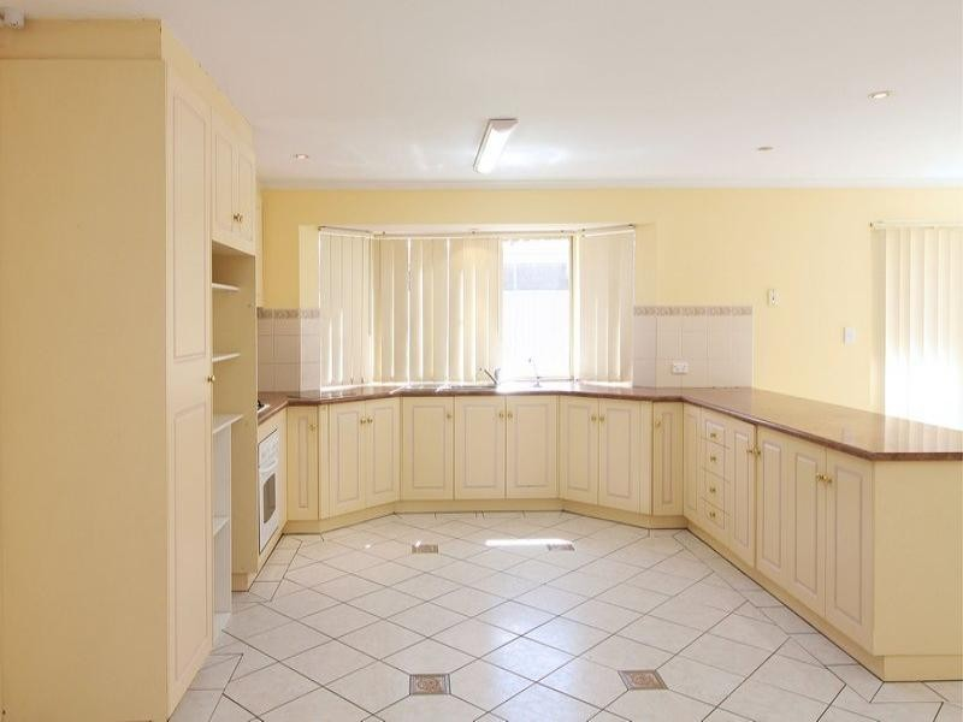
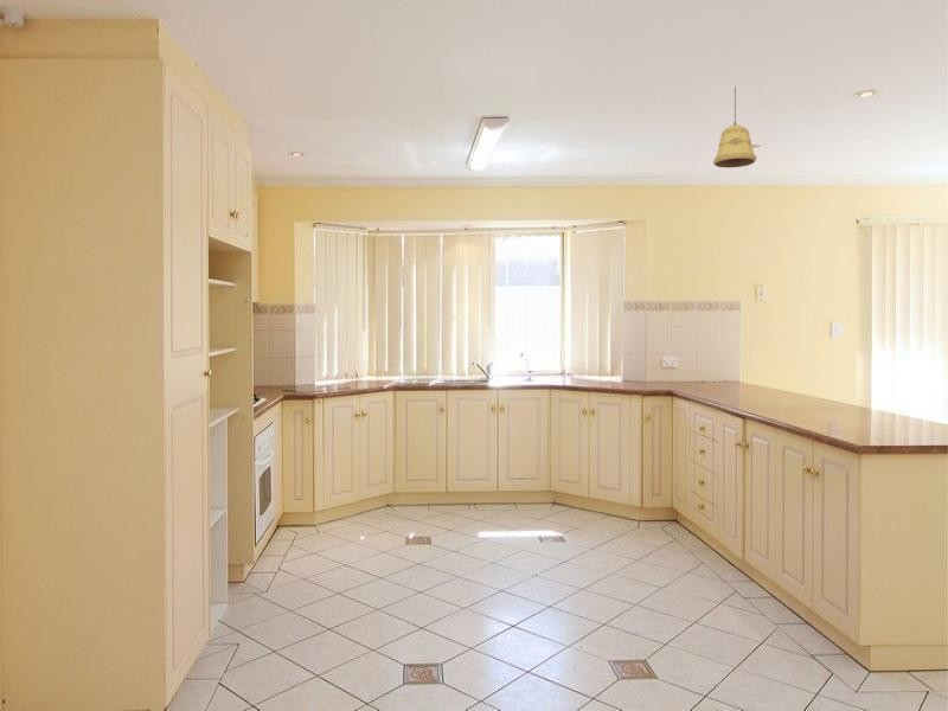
+ pendant light [712,85,757,169]
